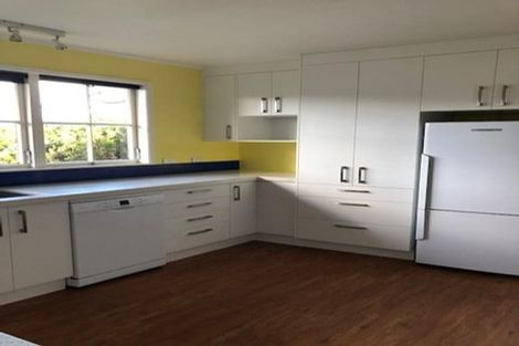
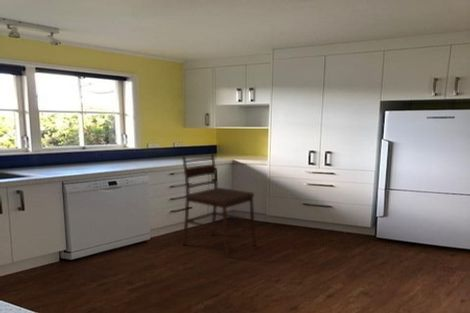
+ dining chair [181,152,257,259]
